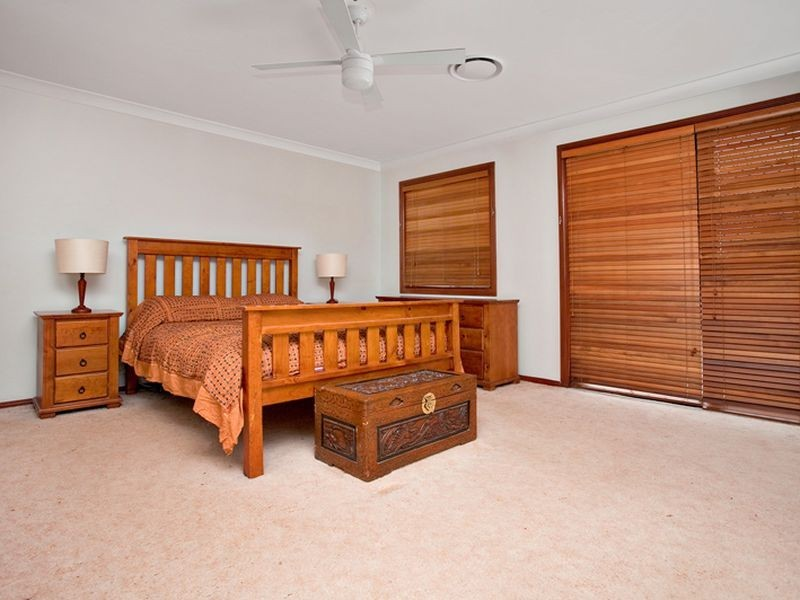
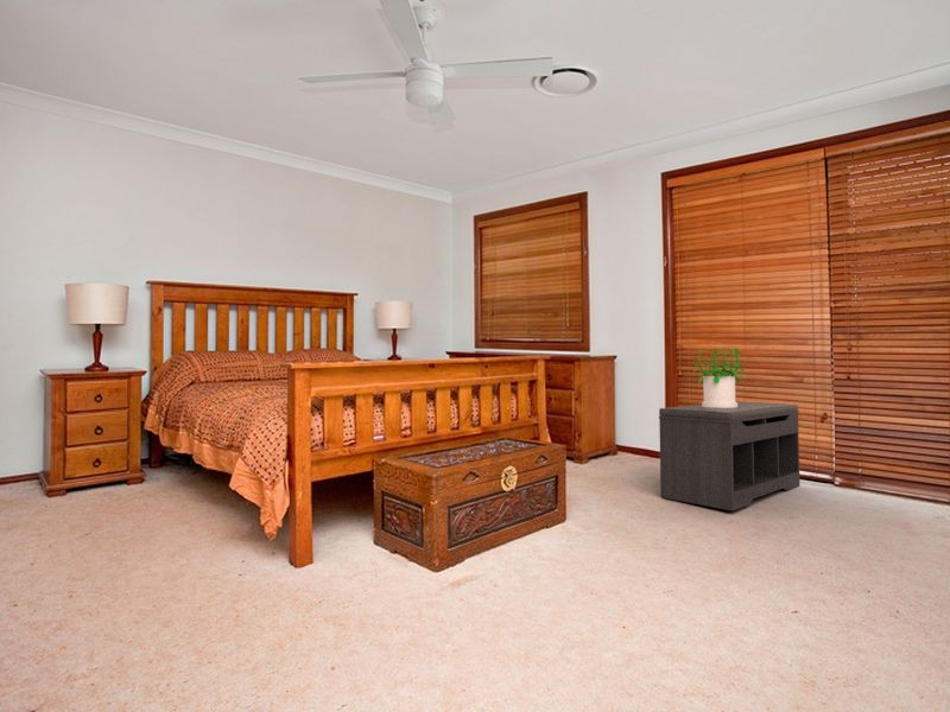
+ potted plant [691,345,747,408]
+ bench [658,401,800,511]
